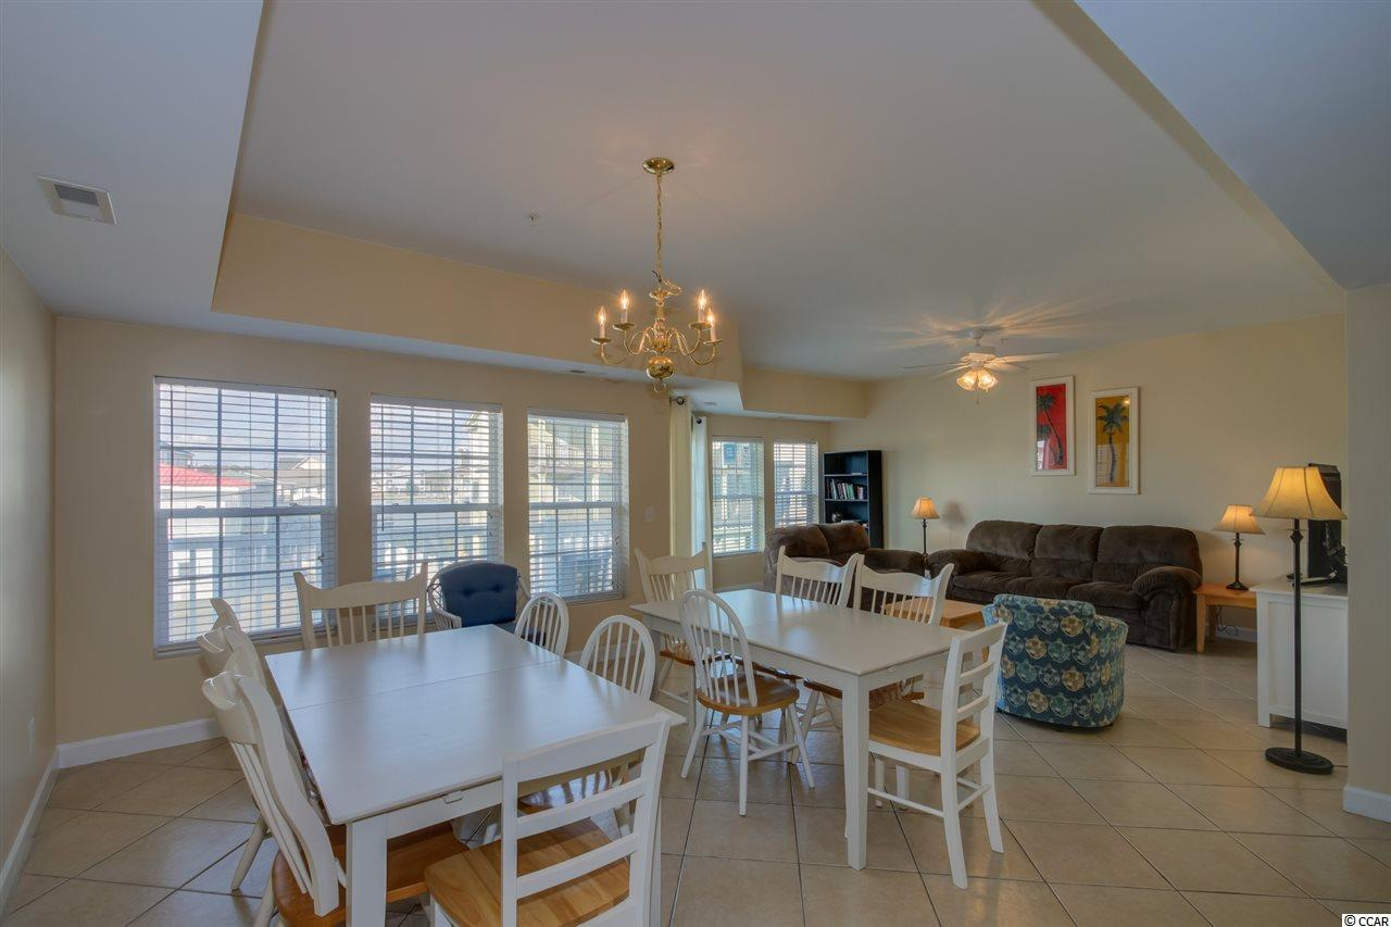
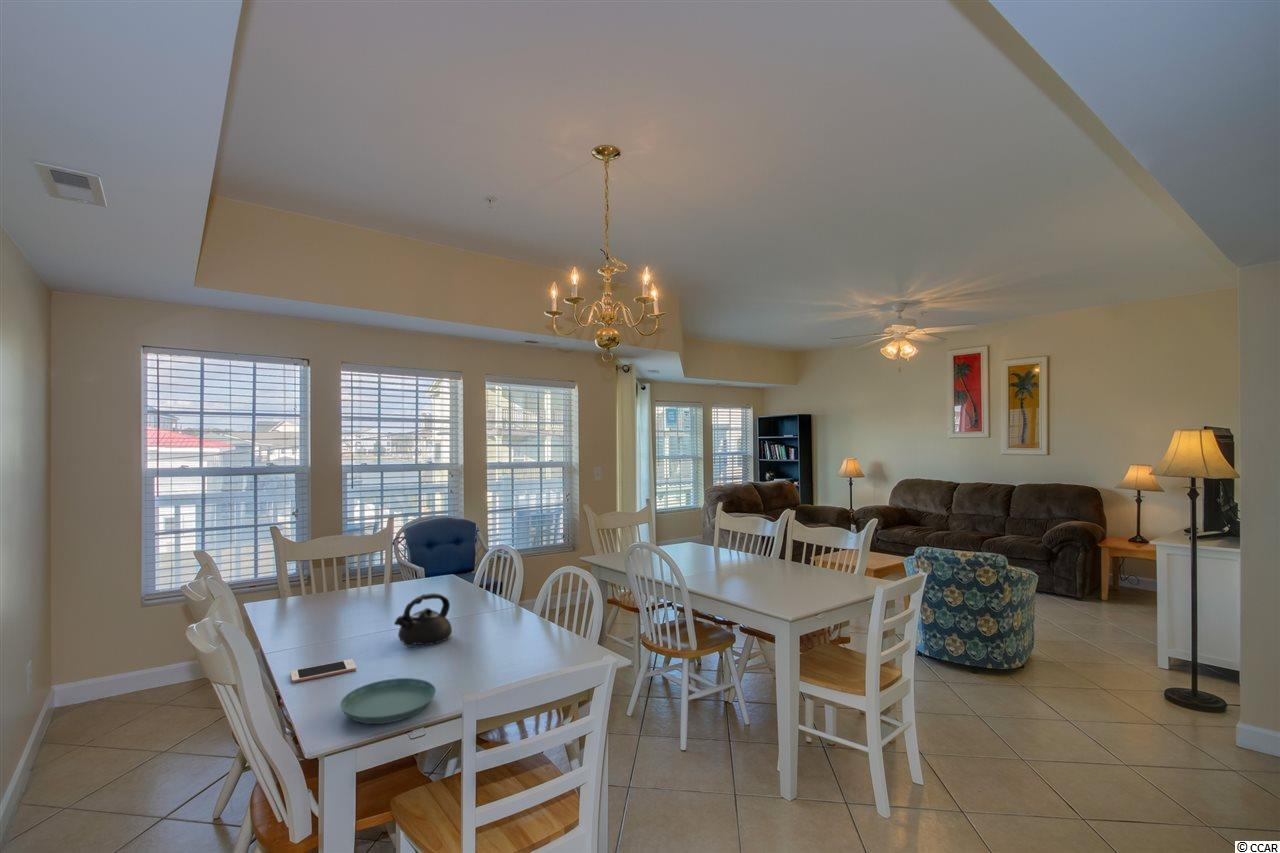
+ cell phone [289,658,357,684]
+ teapot [393,592,453,648]
+ saucer [339,677,437,725]
